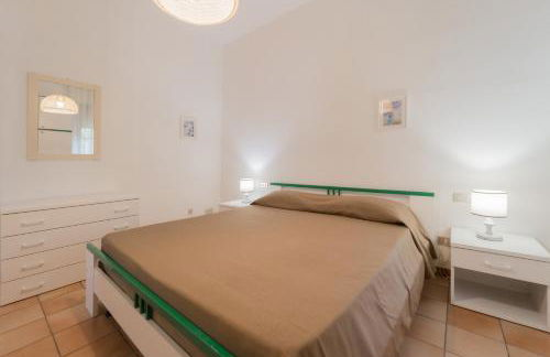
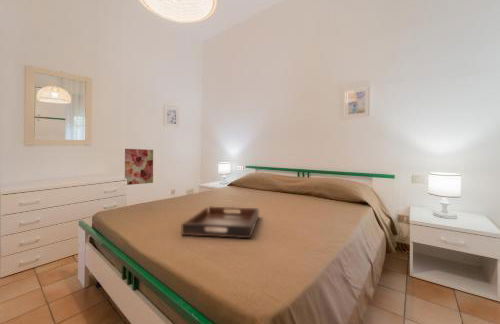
+ serving tray [181,206,260,239]
+ wall art [124,148,154,186]
